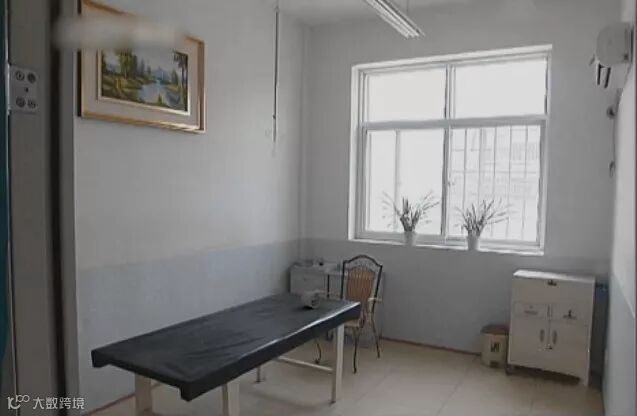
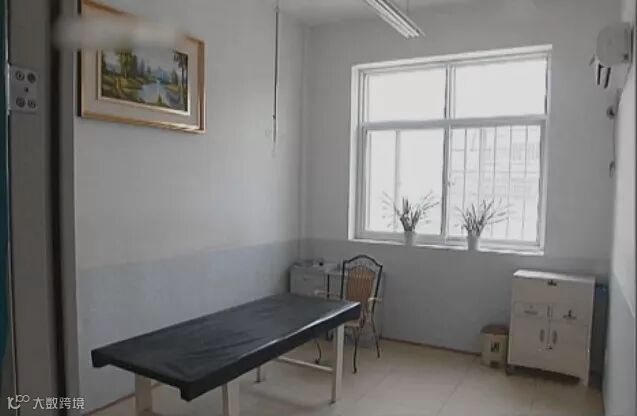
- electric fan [300,289,322,309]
